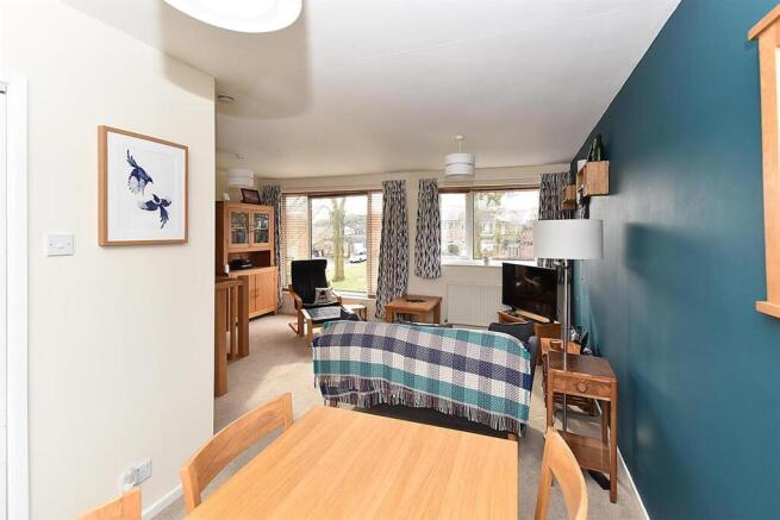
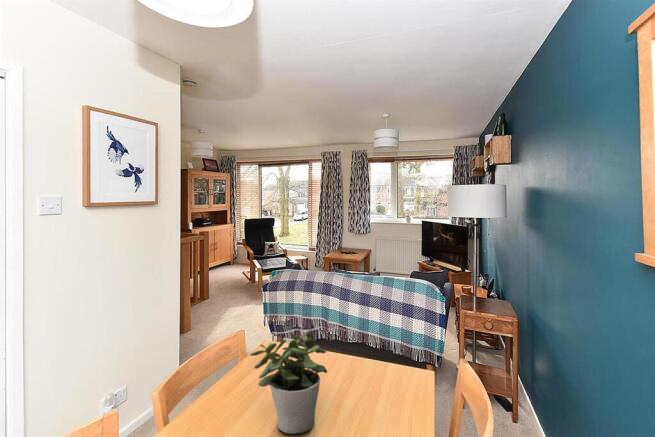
+ potted plant [249,331,328,435]
